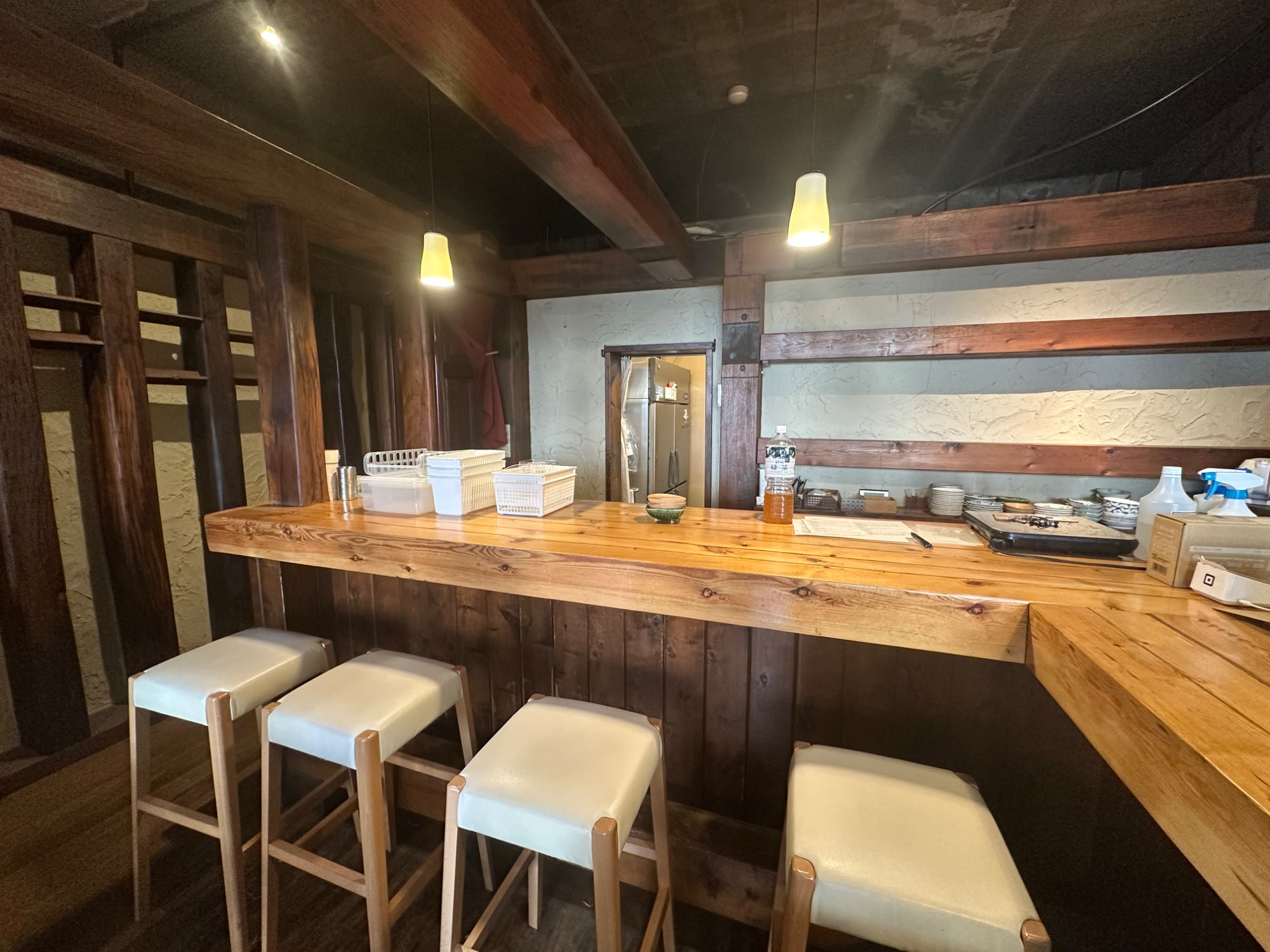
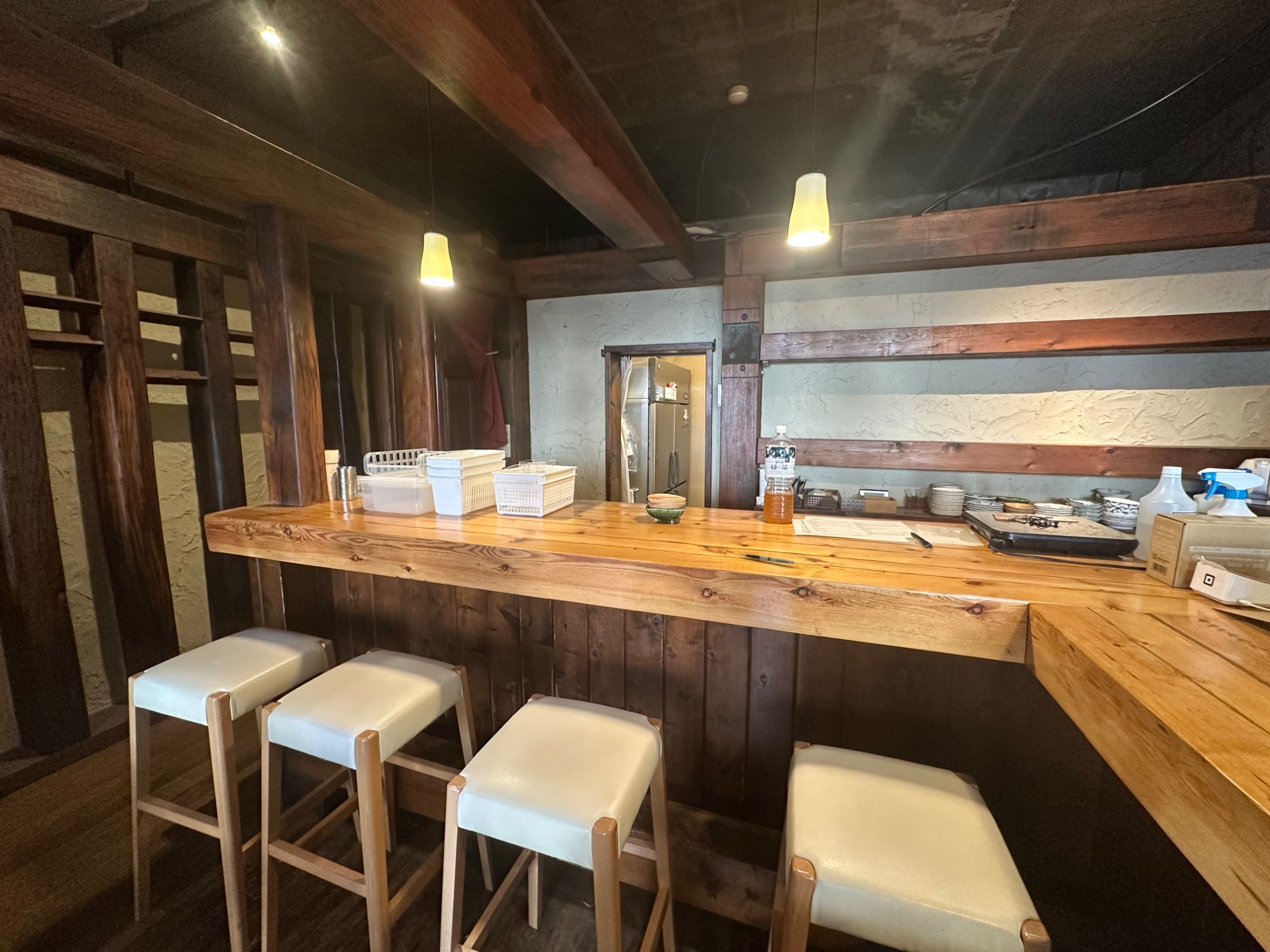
+ pen [739,553,795,565]
